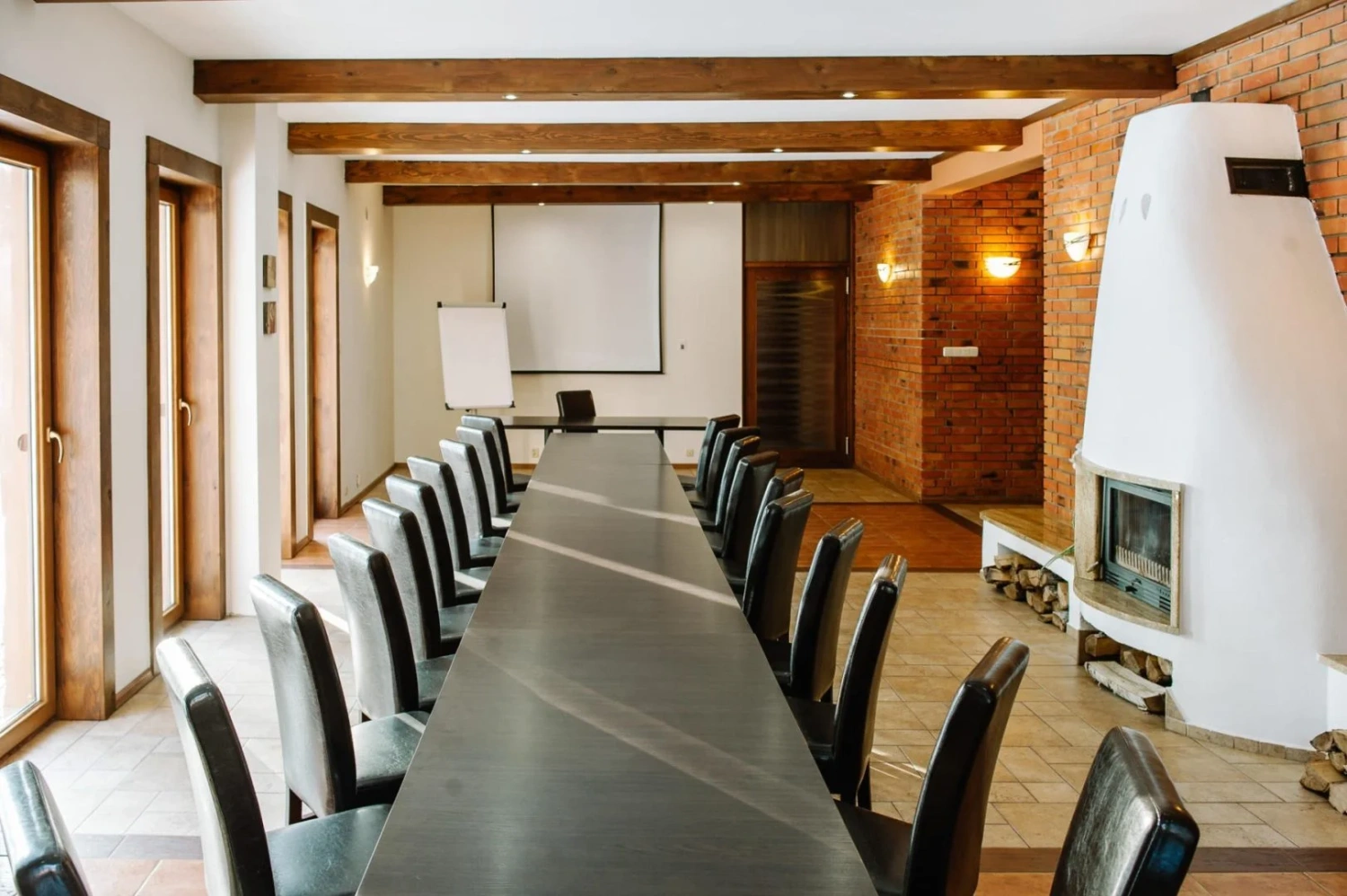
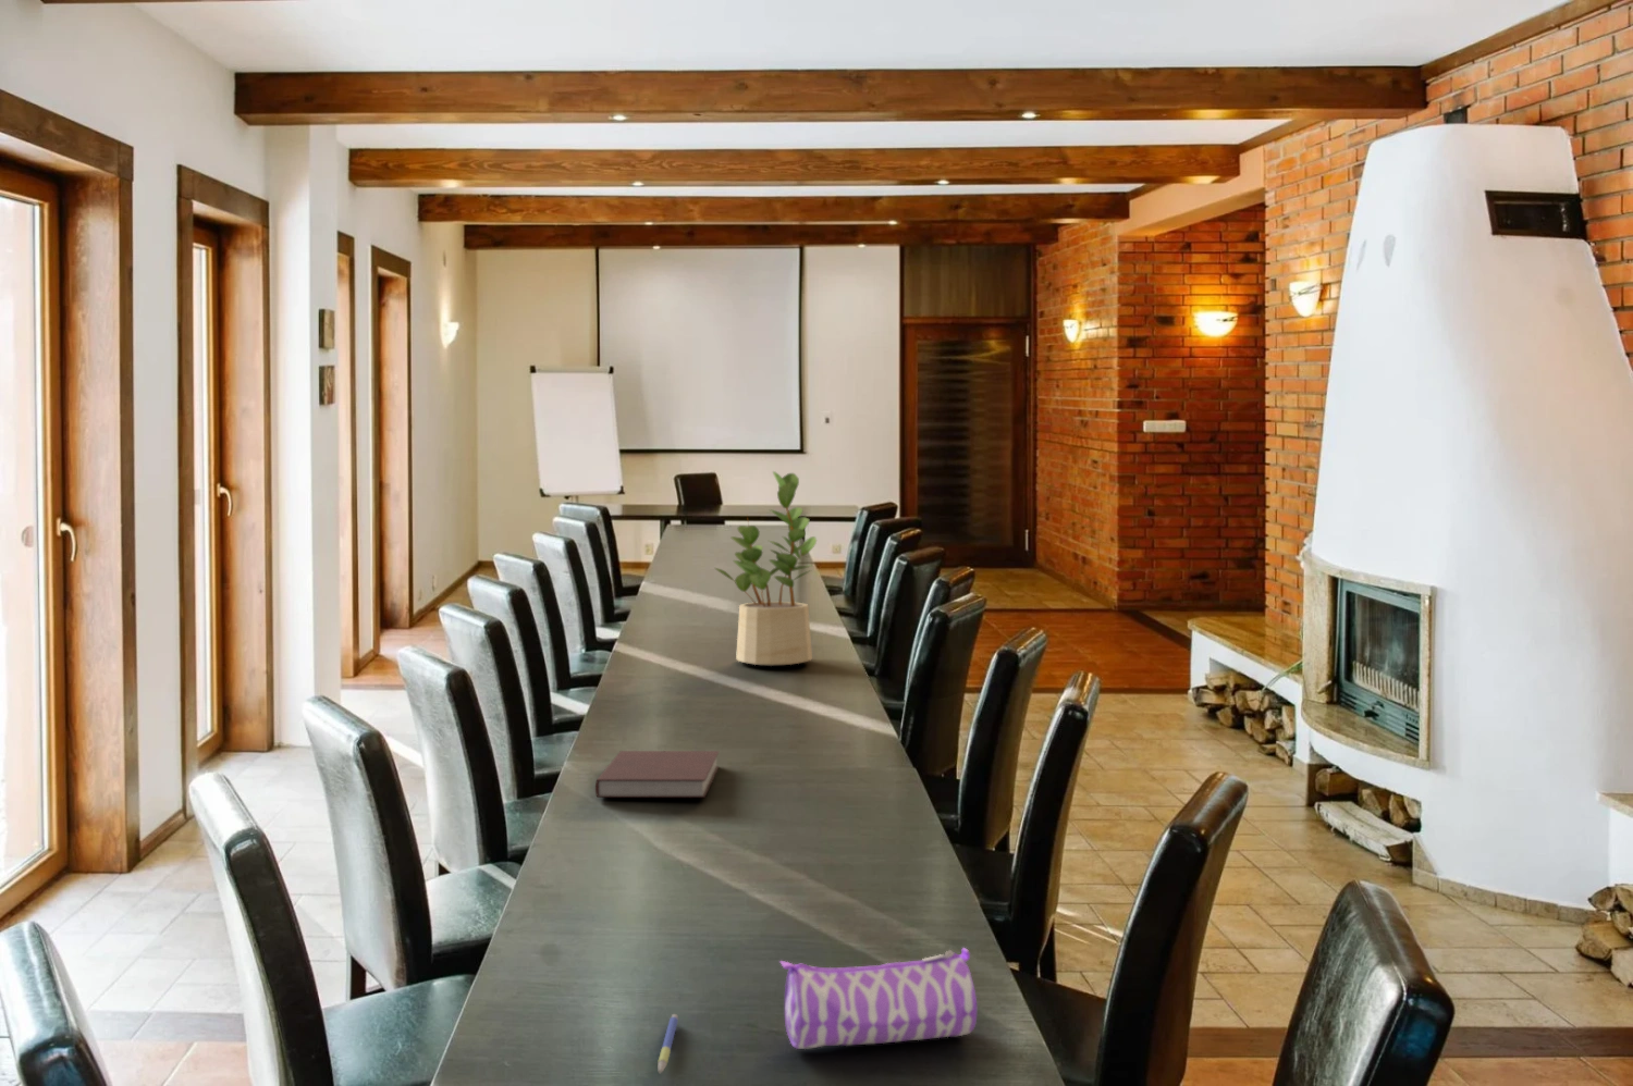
+ notebook [594,750,720,799]
+ pen [656,1013,679,1074]
+ pencil case [778,947,977,1050]
+ potted plant [713,470,817,667]
